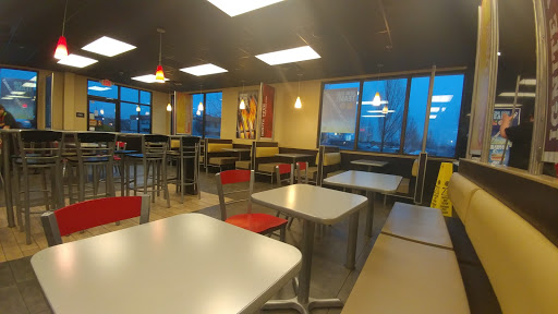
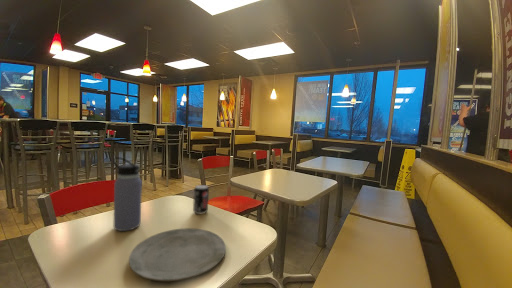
+ water bottle [112,156,143,232]
+ beverage can [192,184,210,215]
+ plate [128,227,227,282]
